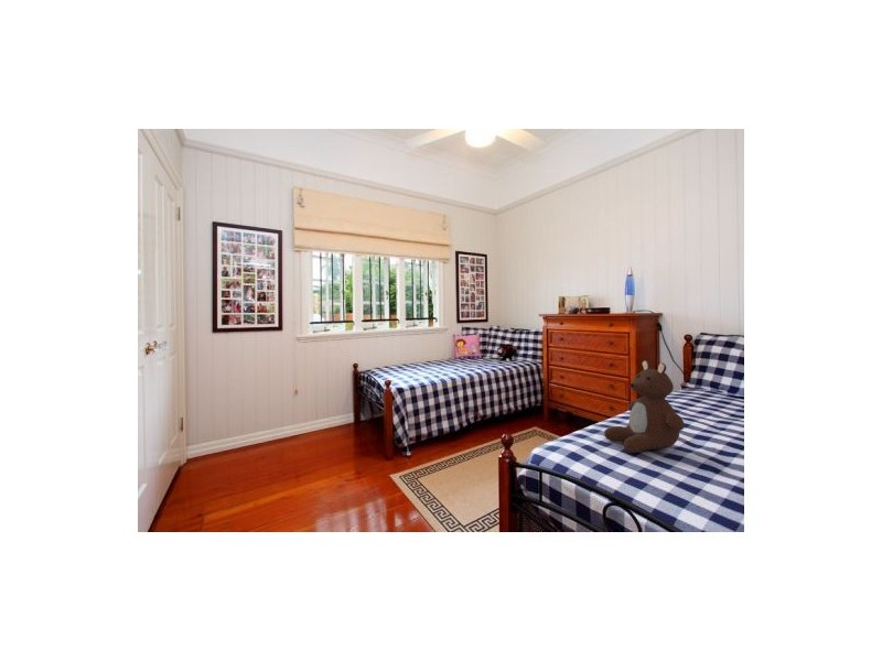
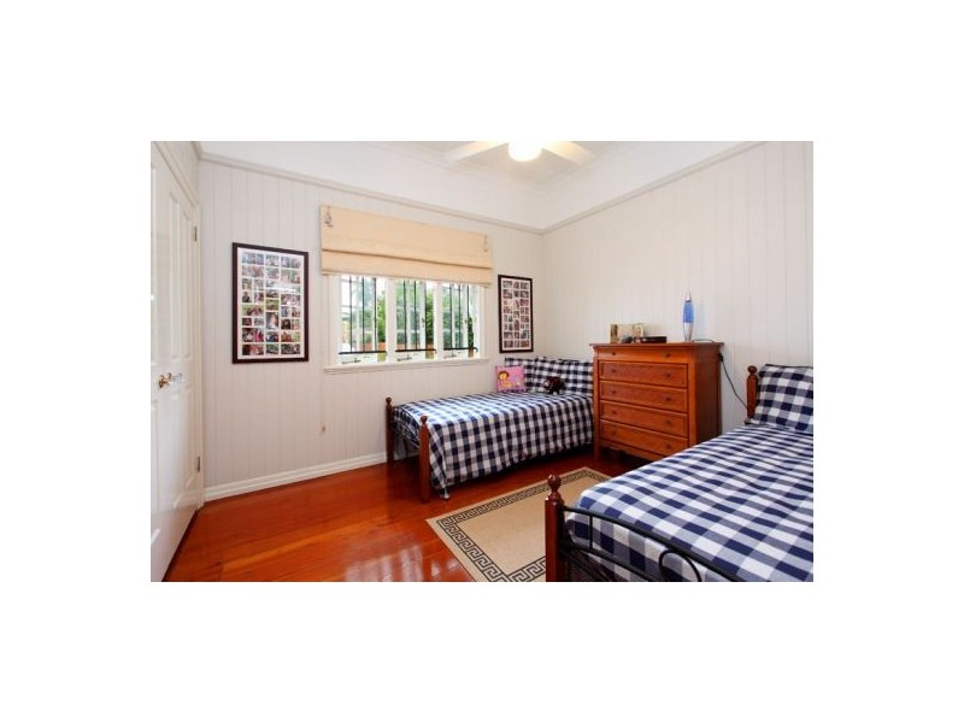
- teddy bear [603,359,686,454]
